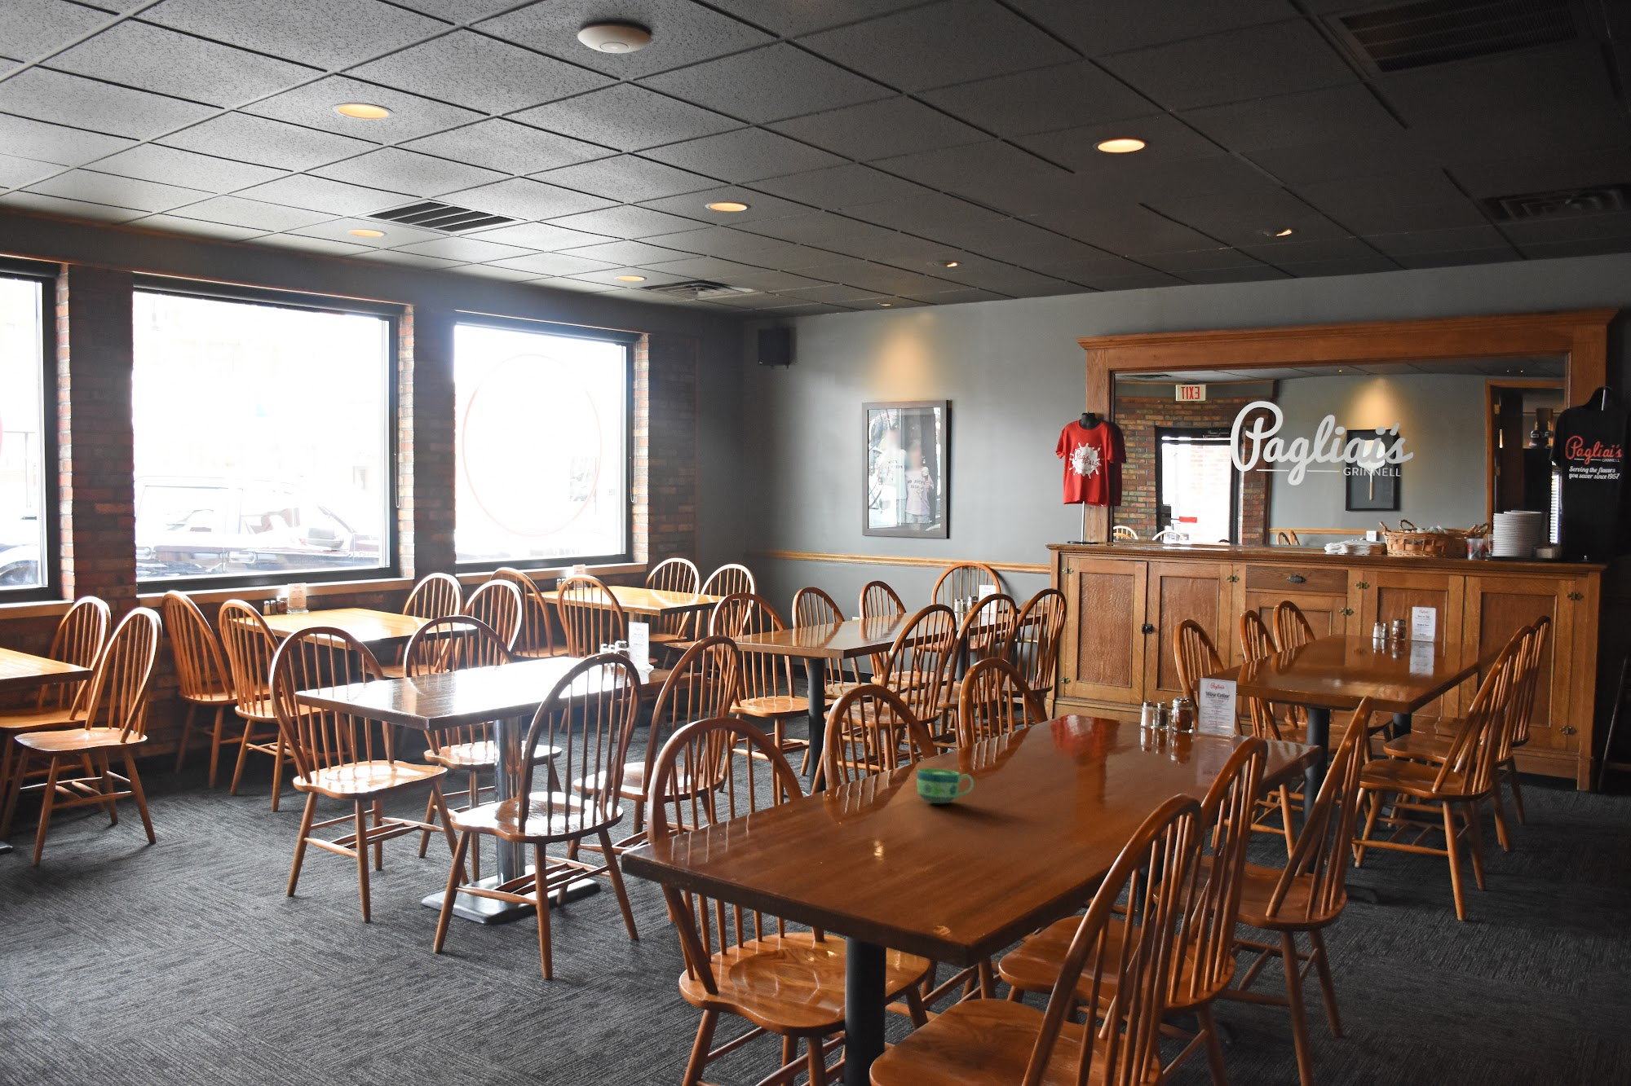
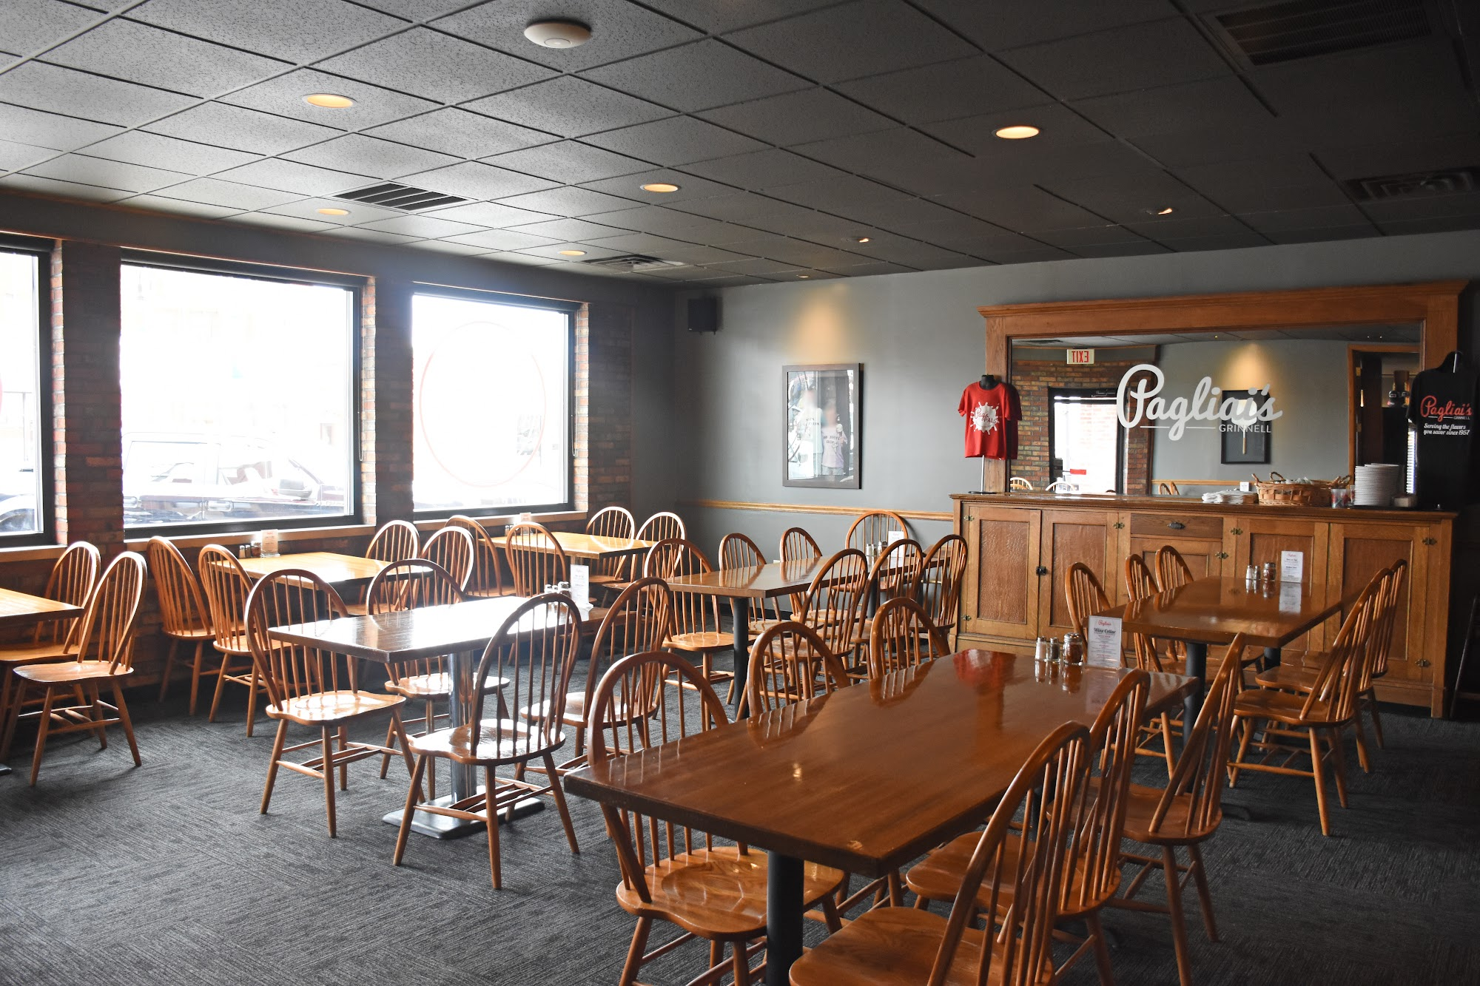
- cup [917,767,975,804]
